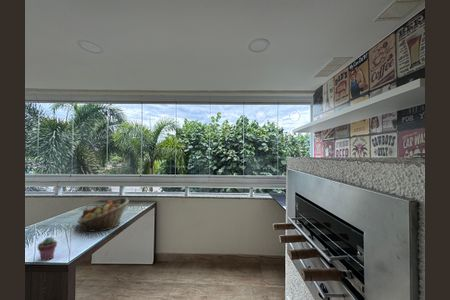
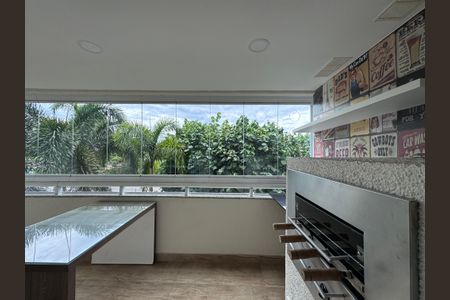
- fruit basket [76,197,130,233]
- potted succulent [37,236,58,261]
